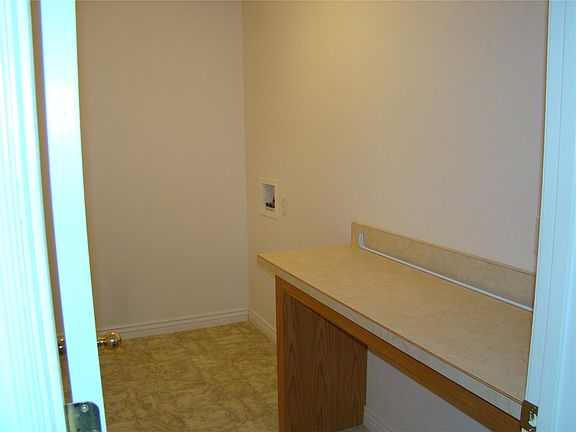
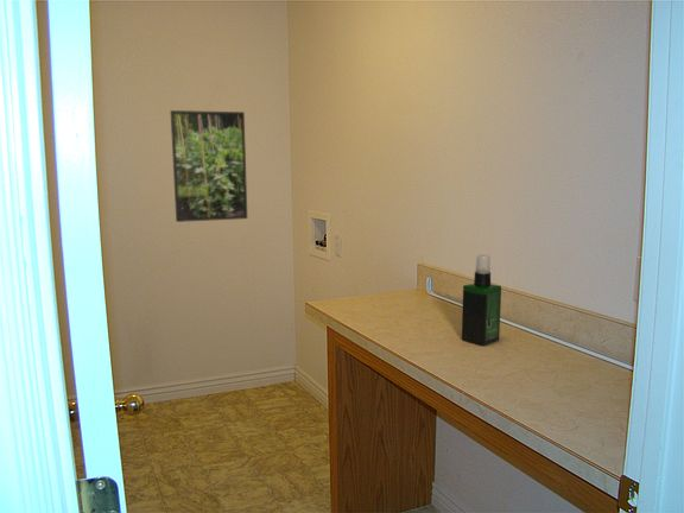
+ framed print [170,109,248,223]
+ spray bottle [461,254,502,347]
